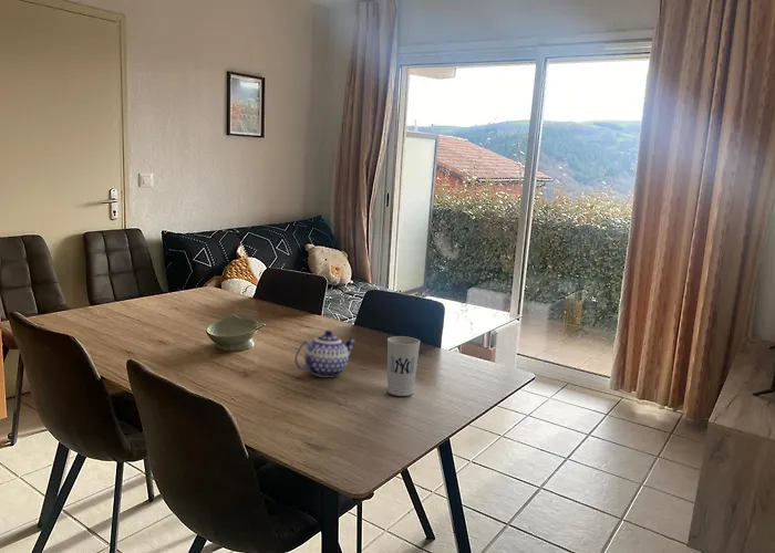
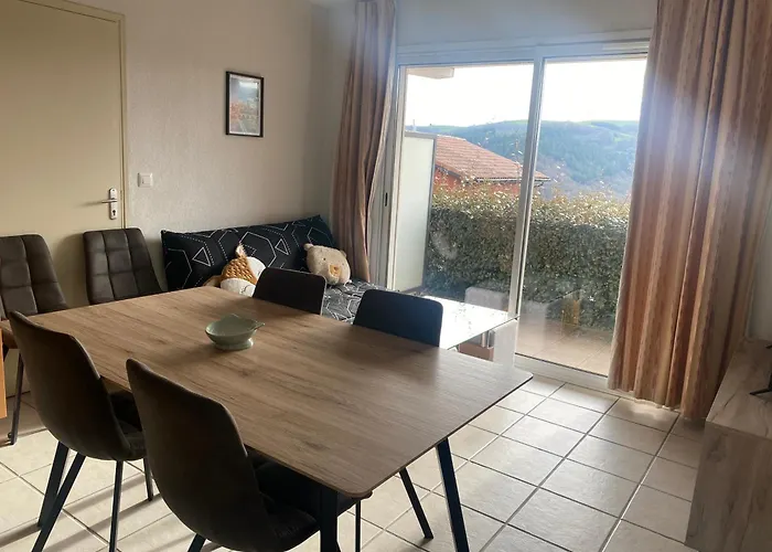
- cup [386,335,421,397]
- teapot [293,330,356,378]
